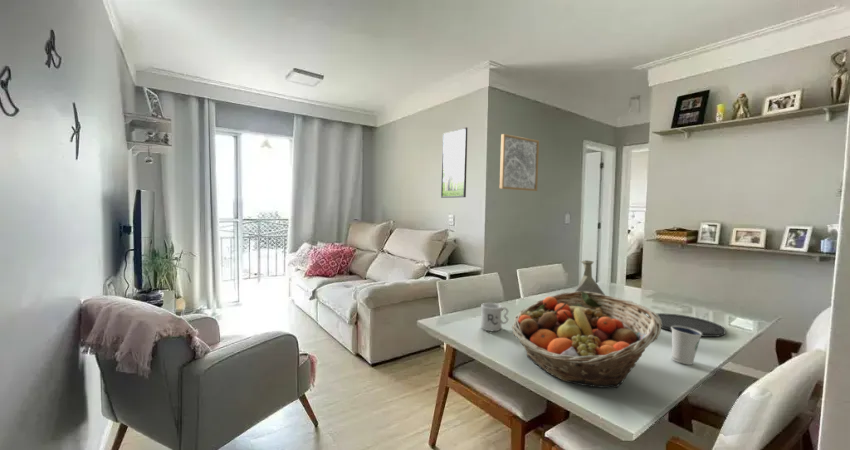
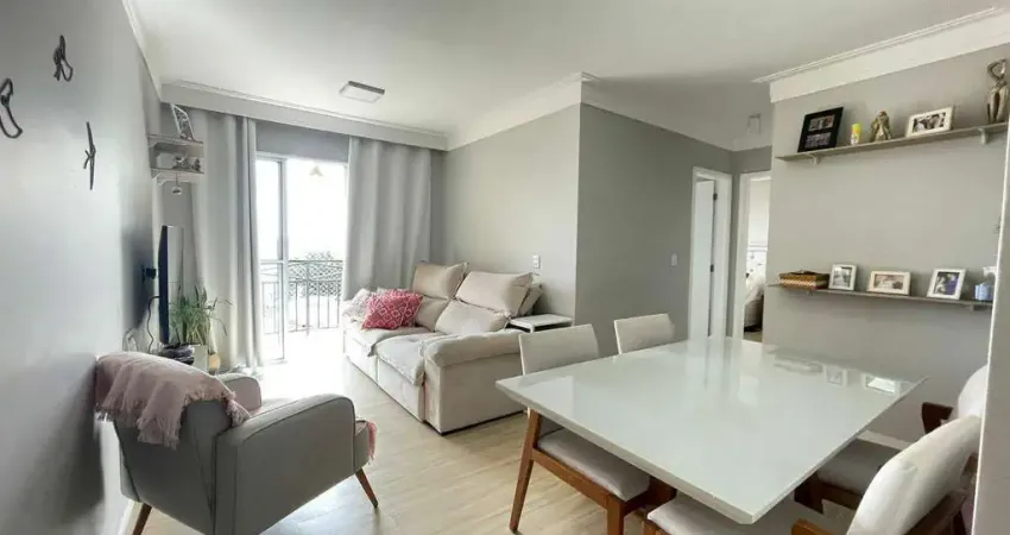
- vase [575,259,606,295]
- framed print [440,126,469,199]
- plate [648,312,727,338]
- mug [479,302,509,332]
- wall art [499,133,540,192]
- dixie cup [671,326,702,366]
- fruit basket [511,290,662,389]
